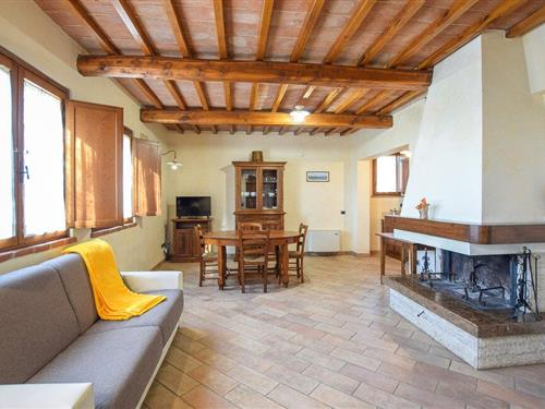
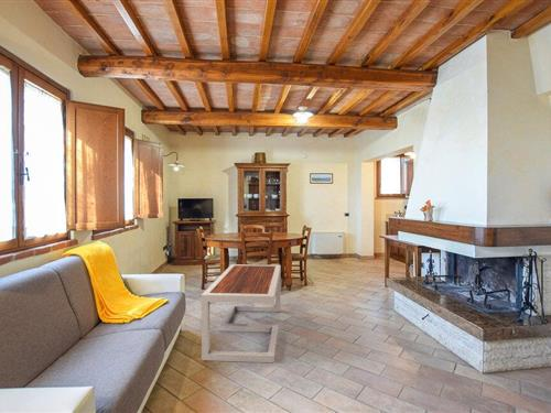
+ coffee table [201,263,282,363]
